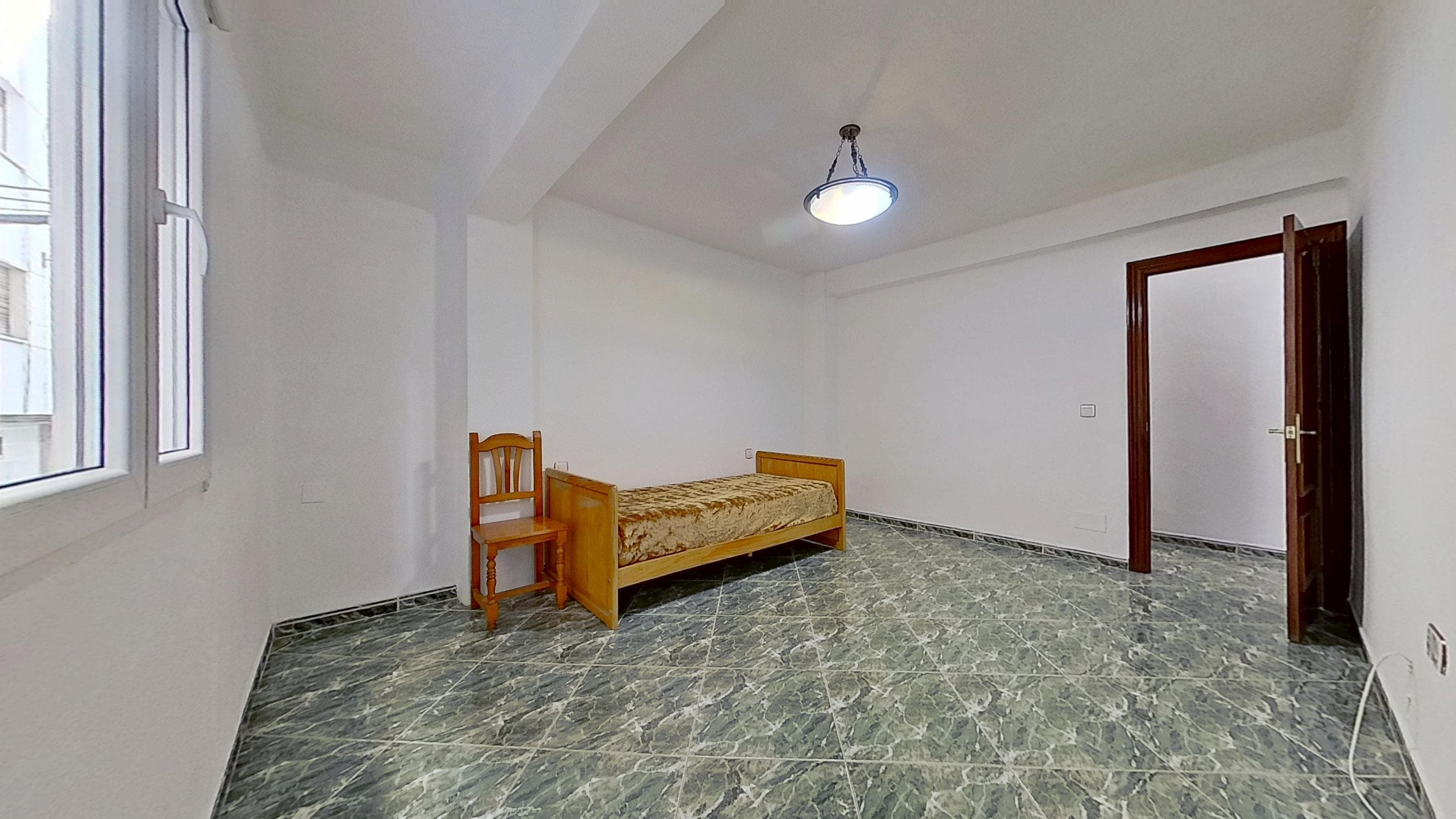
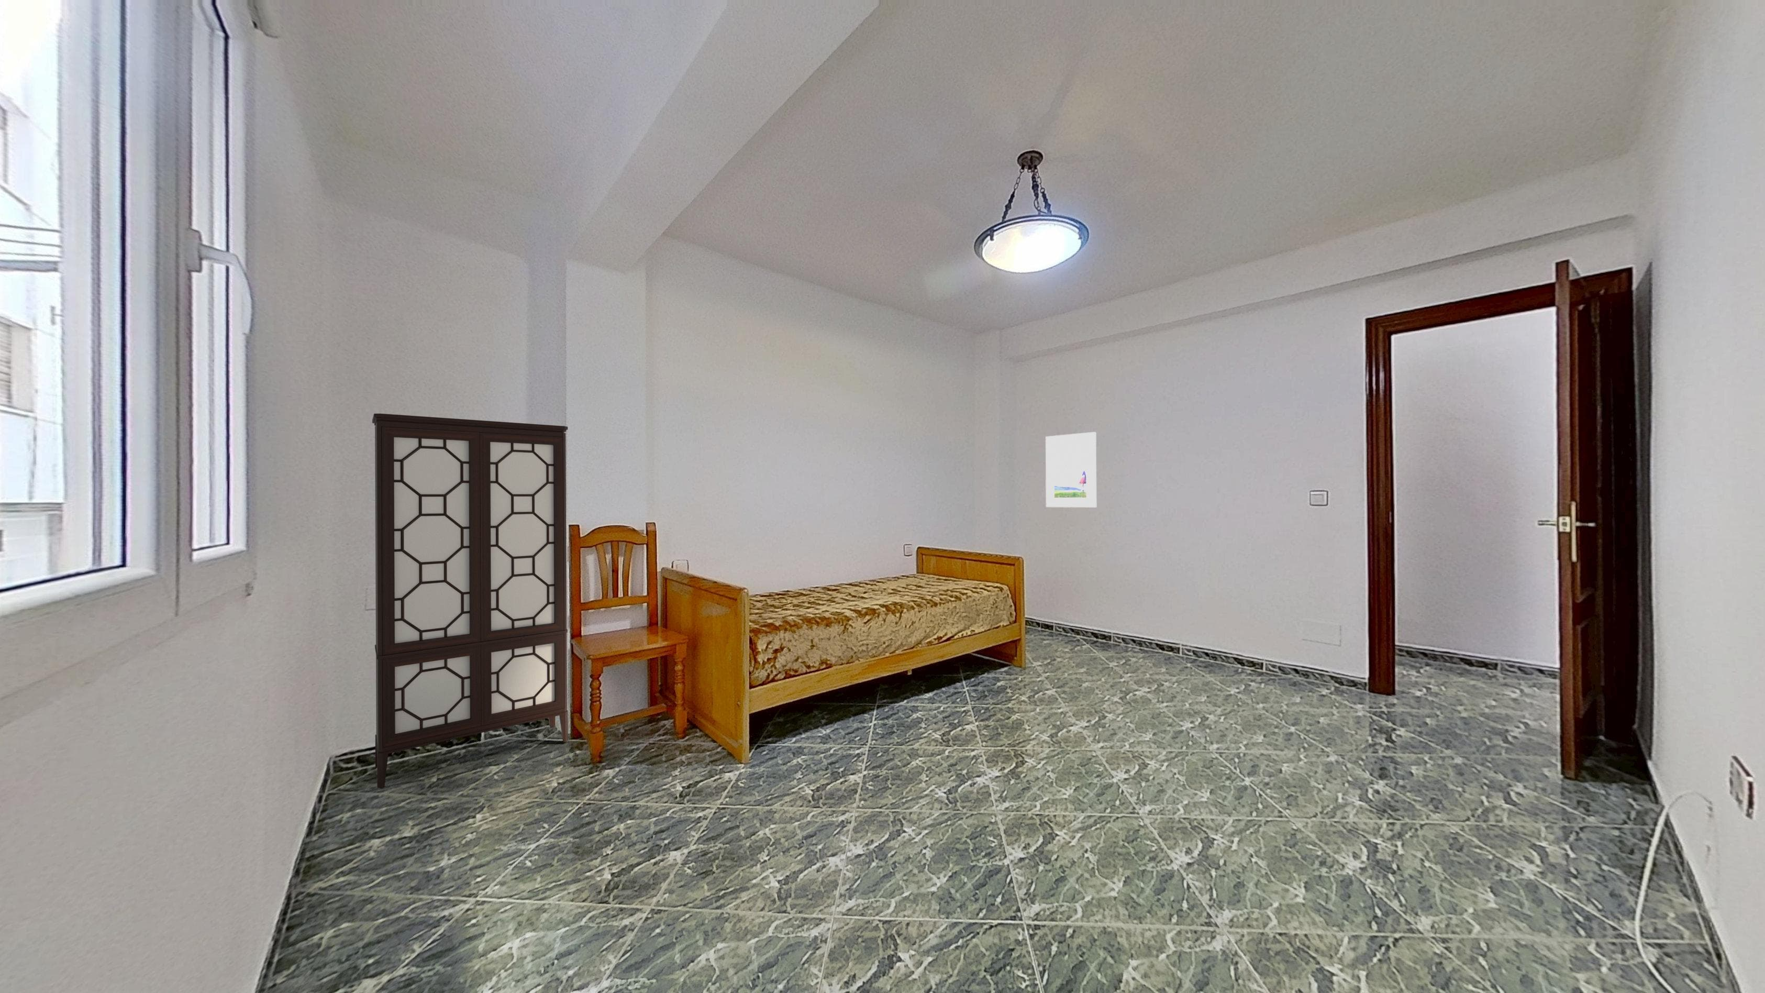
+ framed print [1045,432,1097,508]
+ display cabinet [372,413,569,789]
